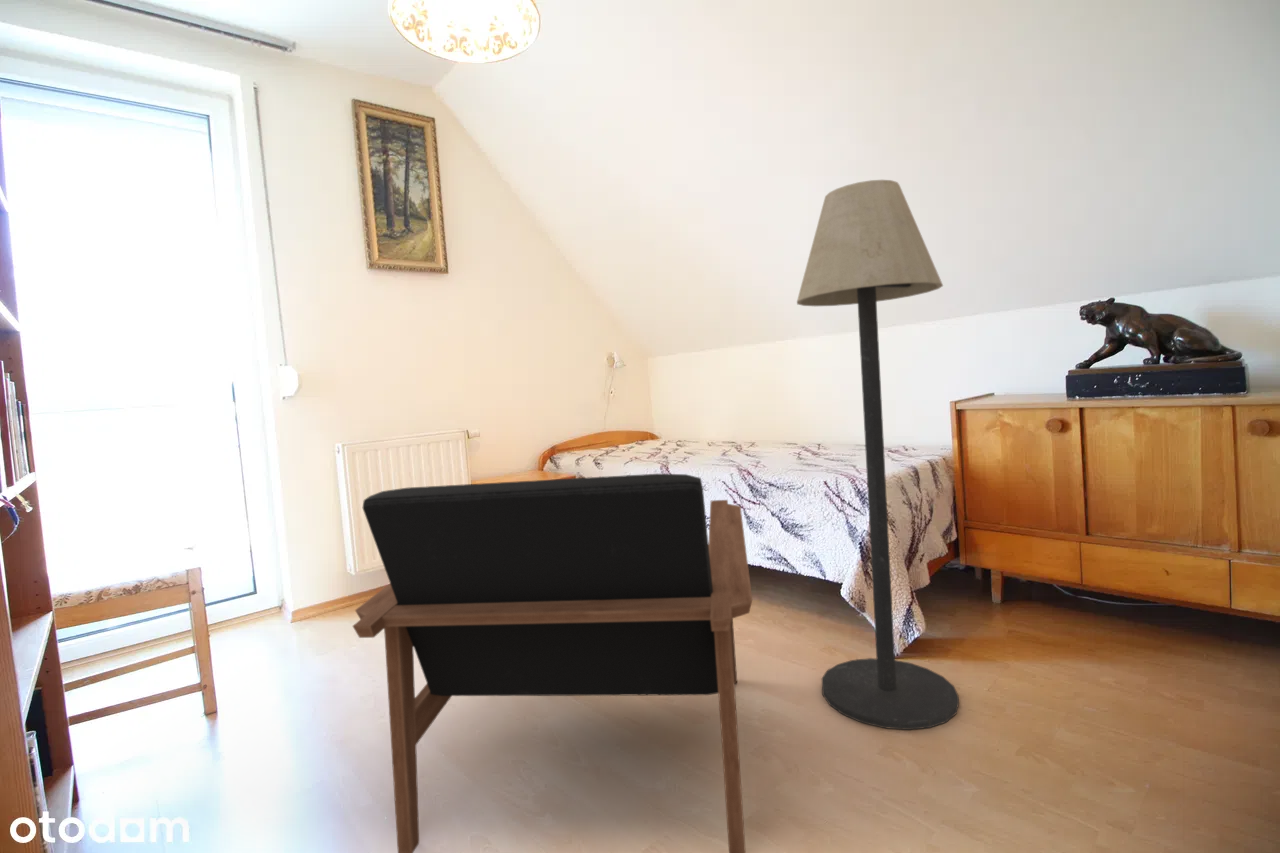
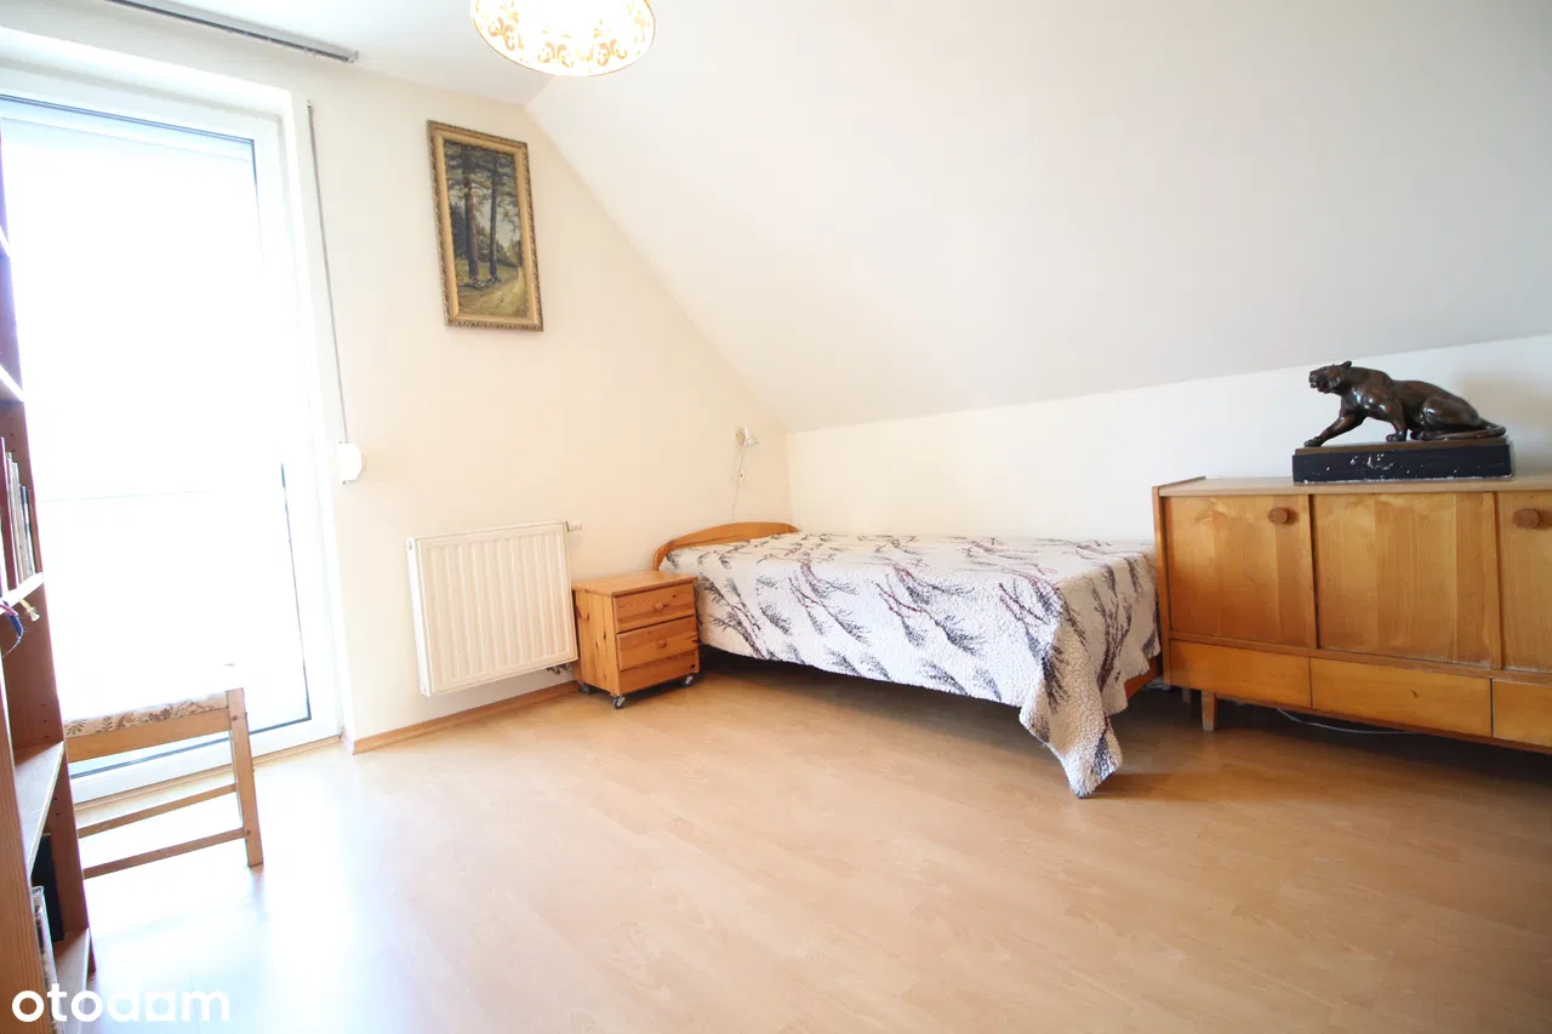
- armchair [352,473,753,853]
- floor lamp [796,179,960,731]
